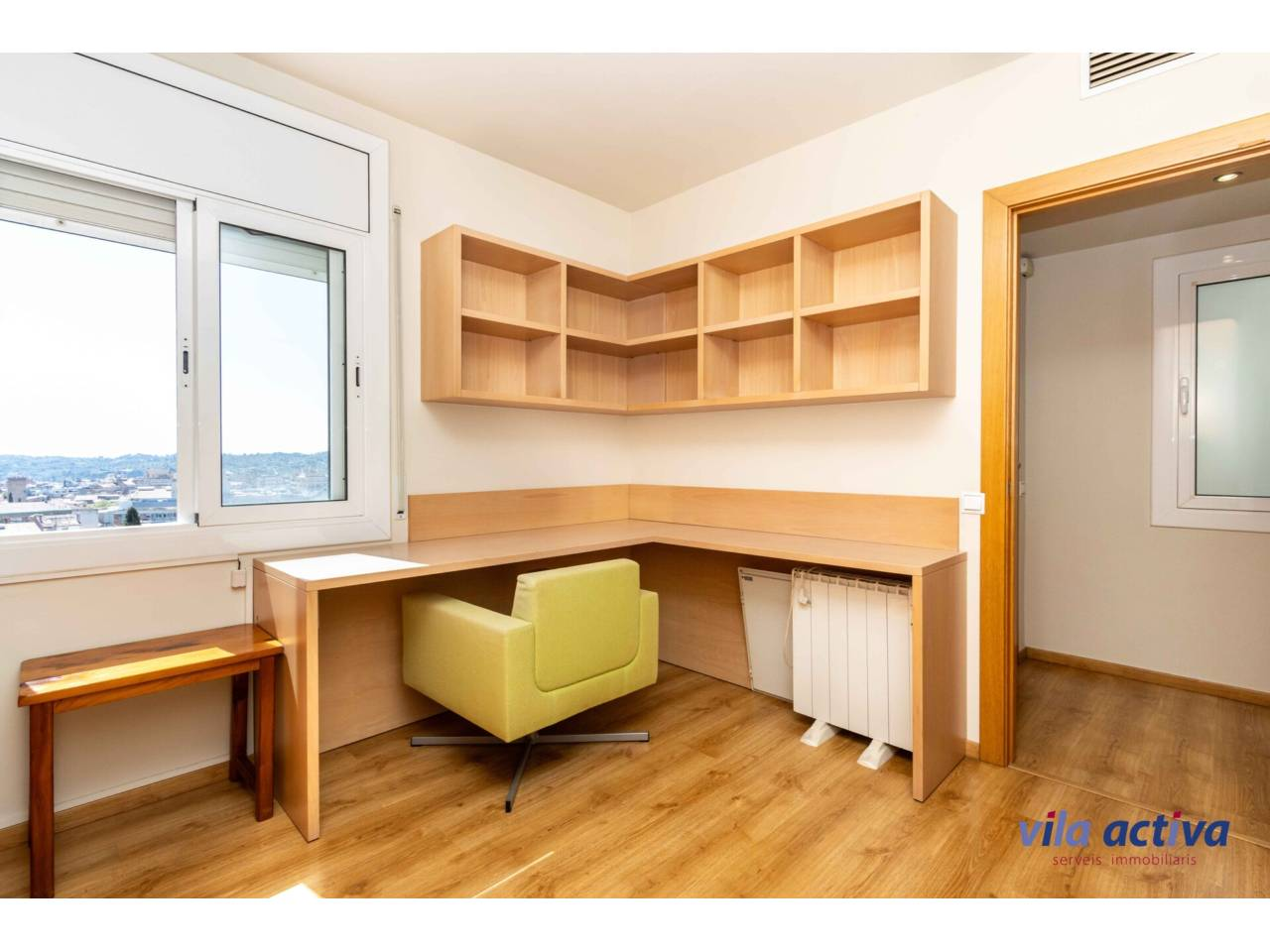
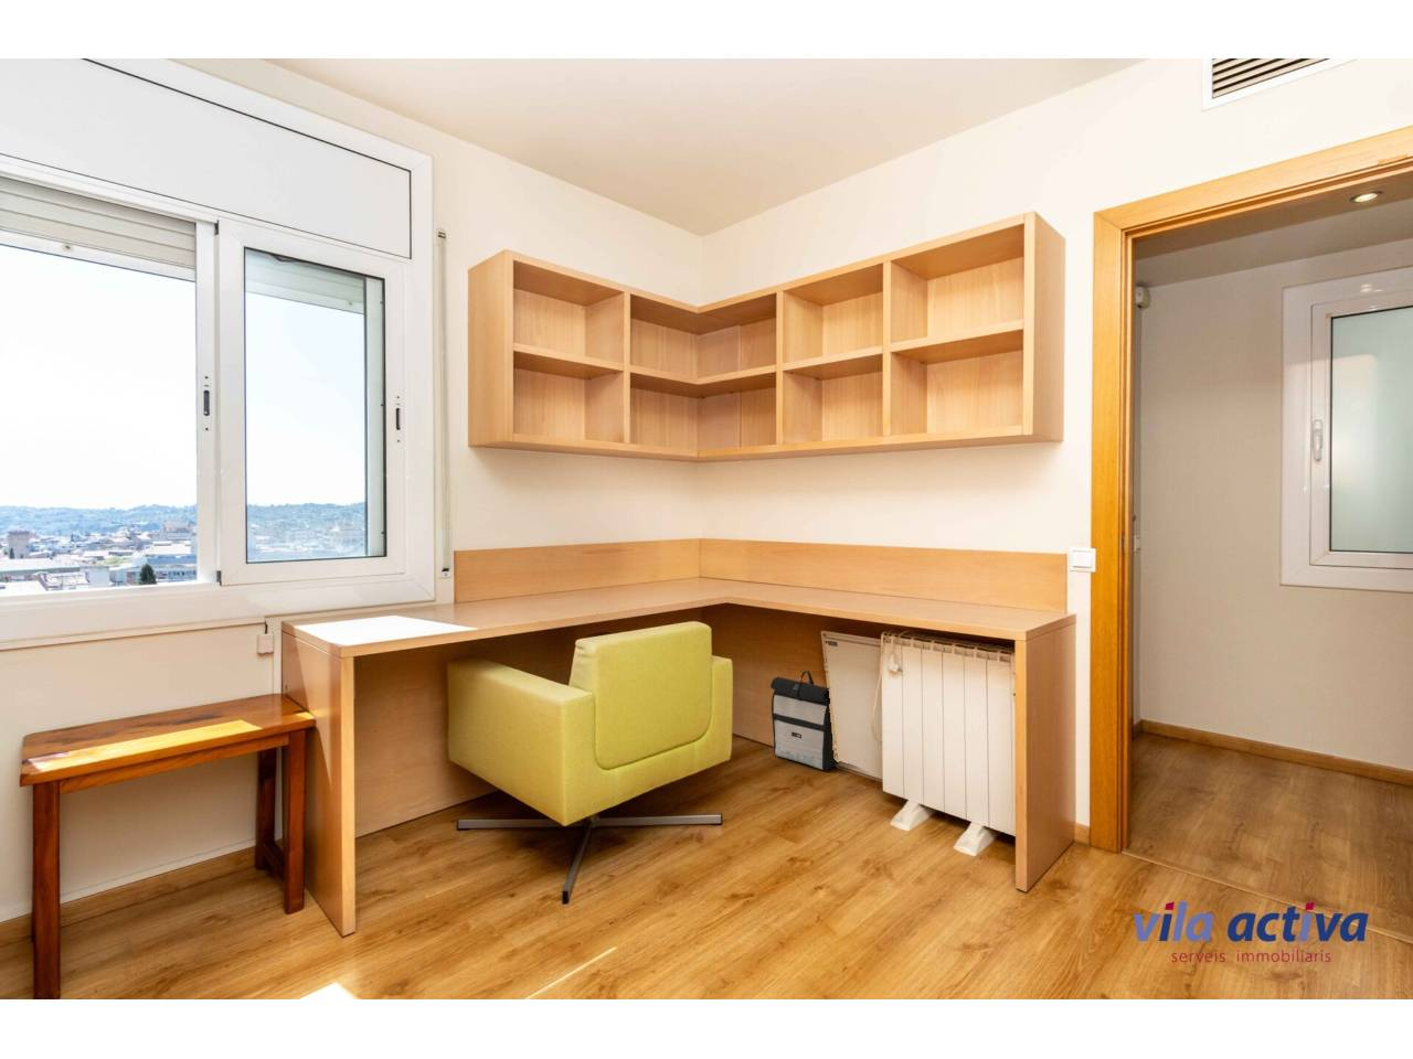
+ backpack [770,670,840,772]
